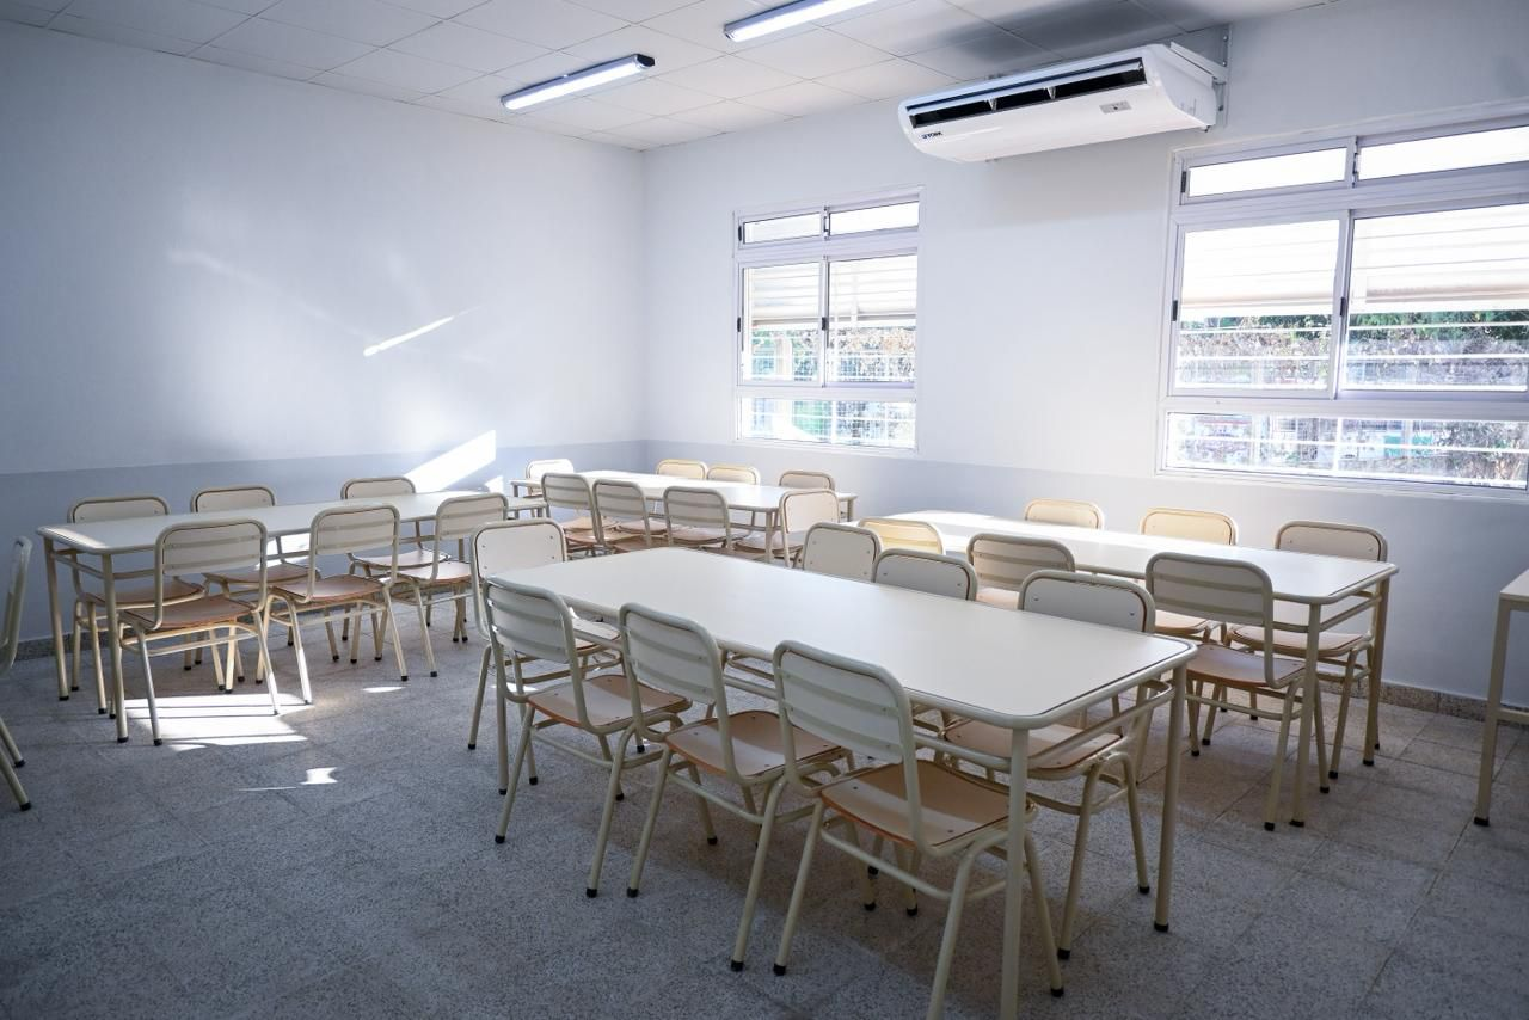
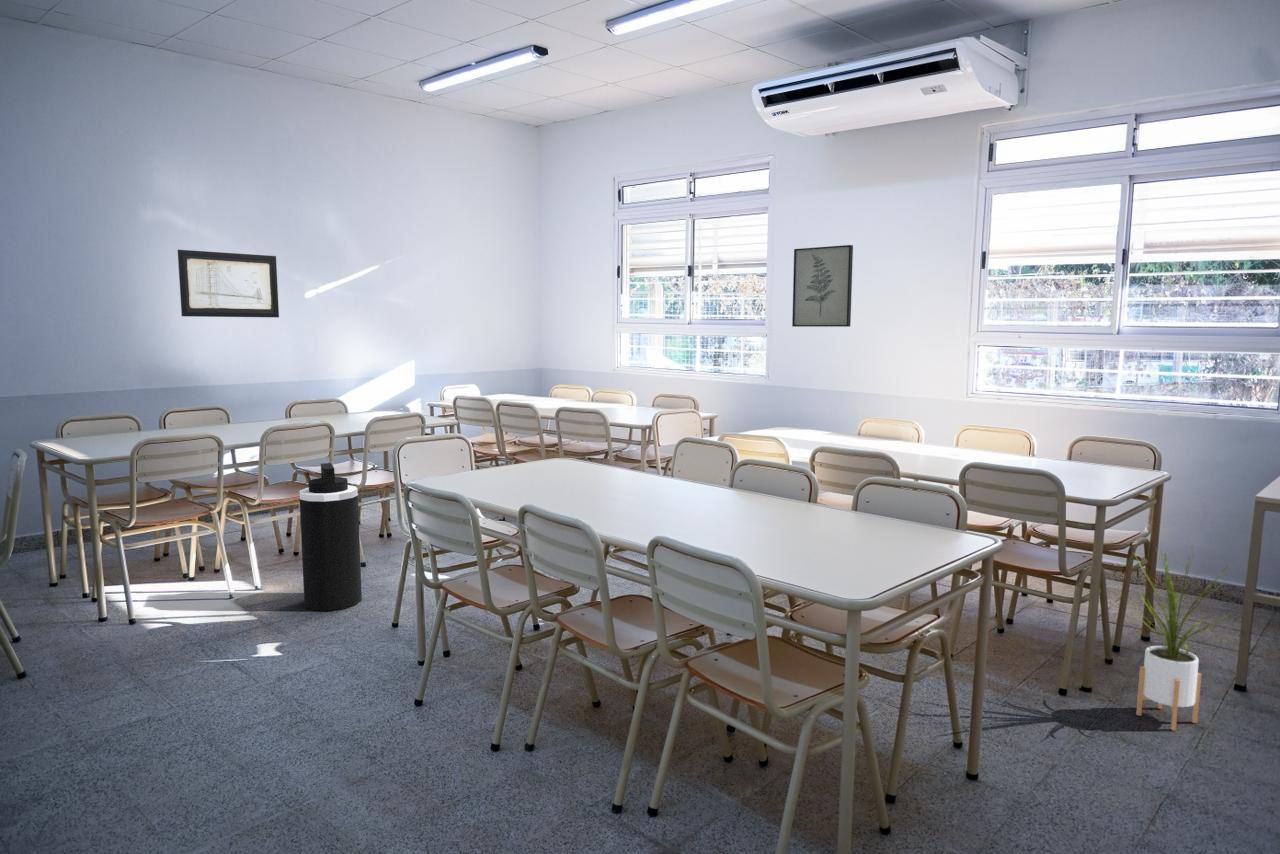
+ trash can [298,462,363,612]
+ wall art [177,249,280,319]
+ house plant [1121,544,1236,732]
+ wall art [791,244,854,328]
